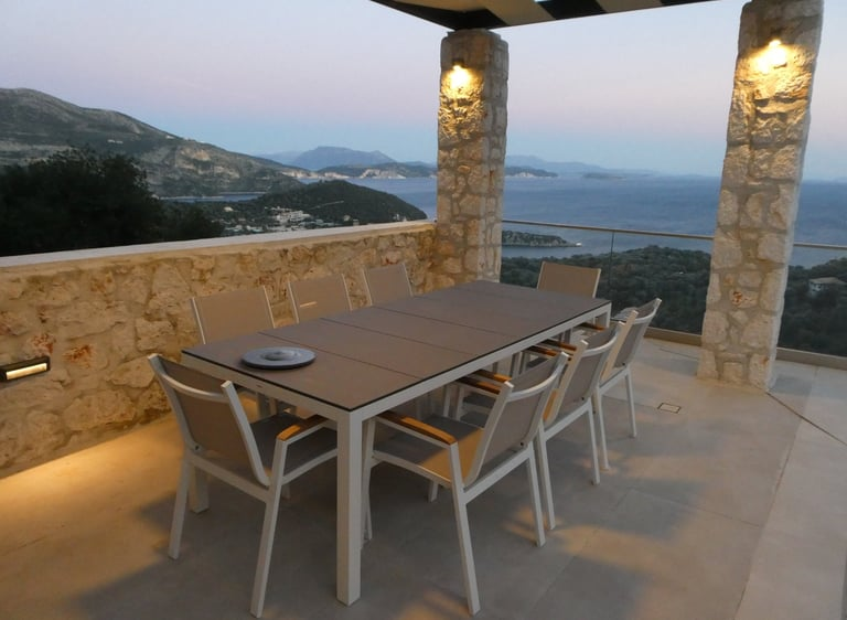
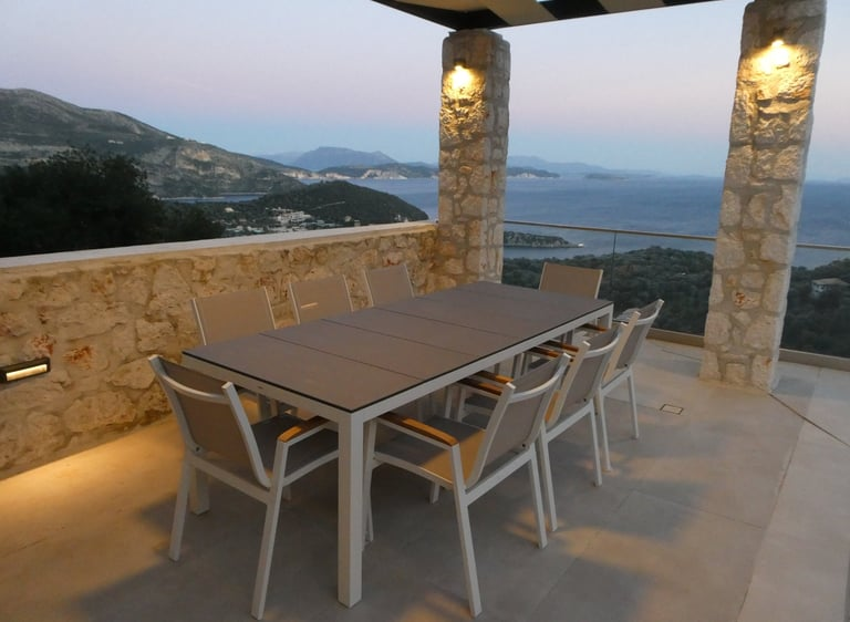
- plate [242,345,317,370]
